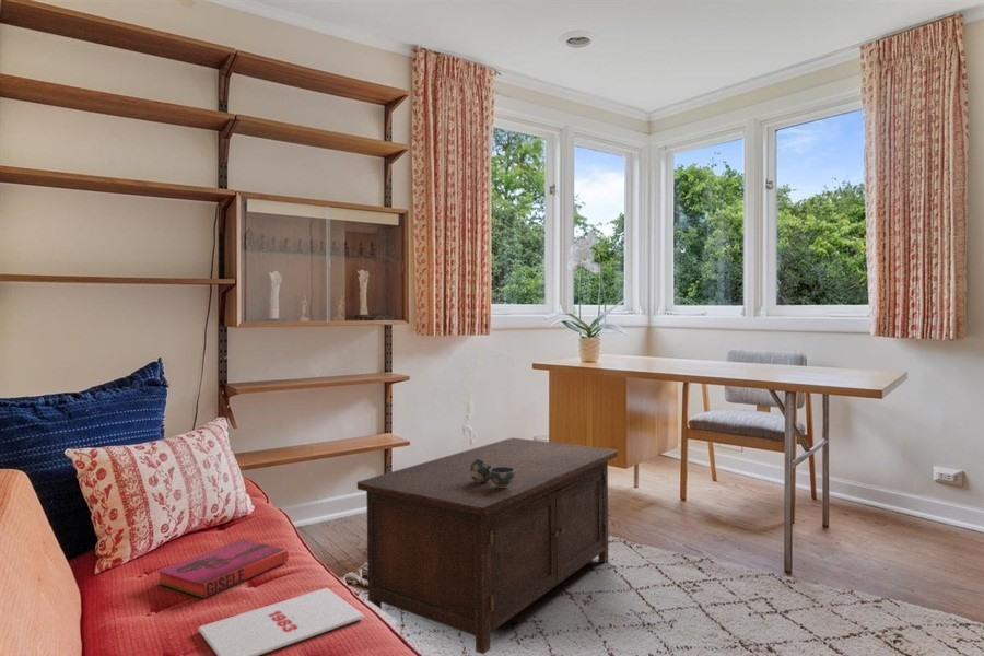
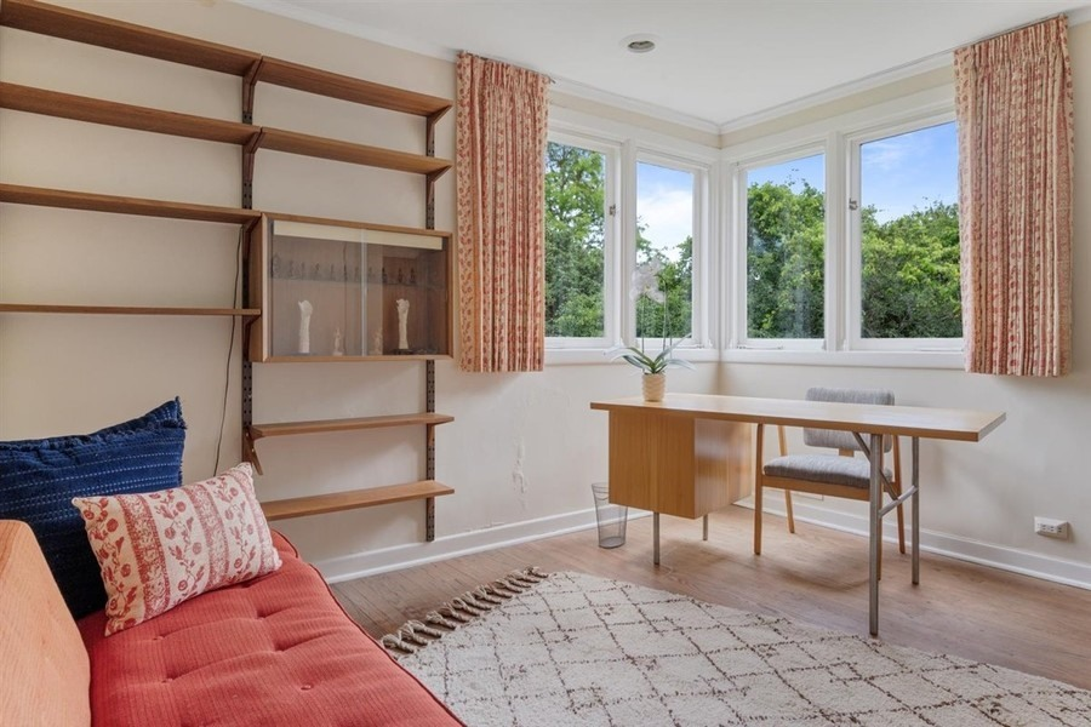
- hardback book [156,538,290,599]
- magazine [197,587,365,656]
- cabinet [356,436,619,655]
- ceramic bowl [470,459,515,488]
